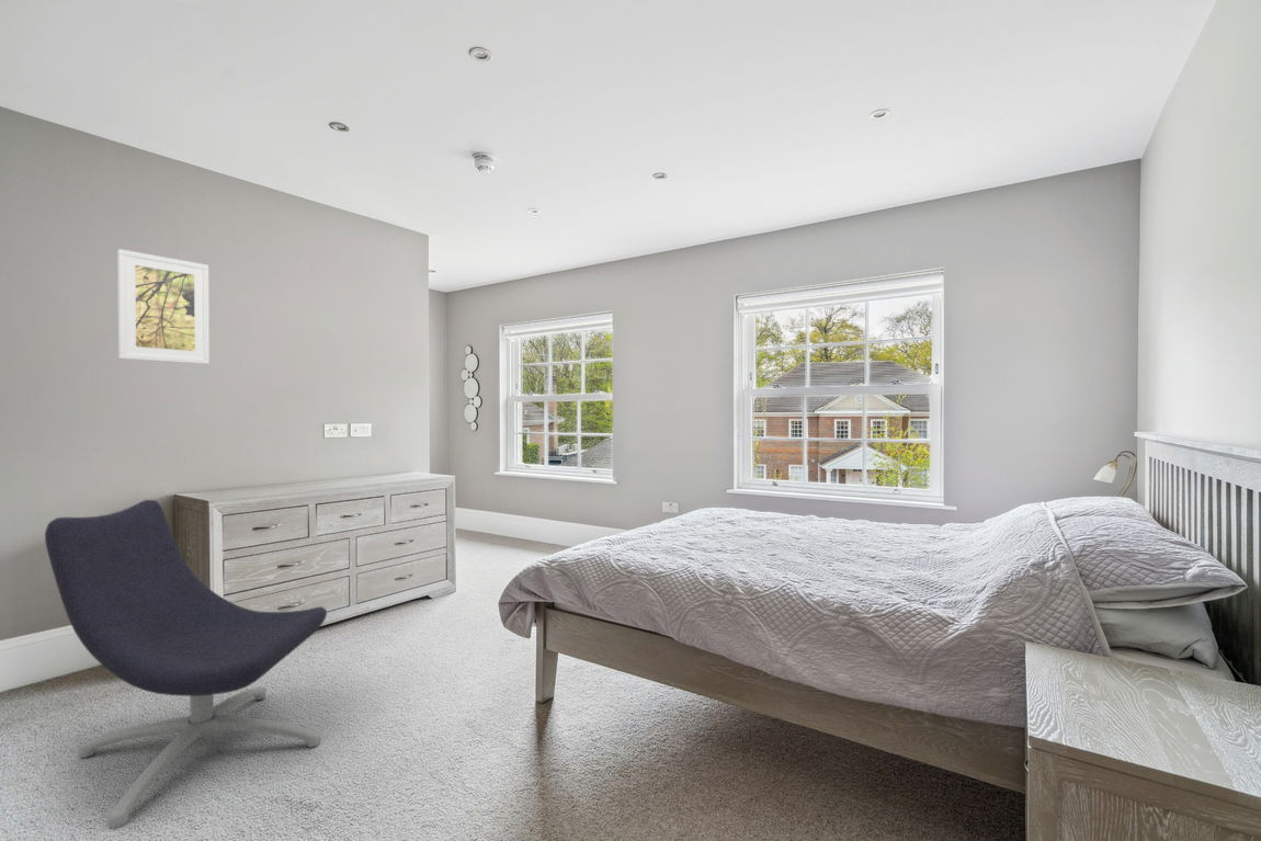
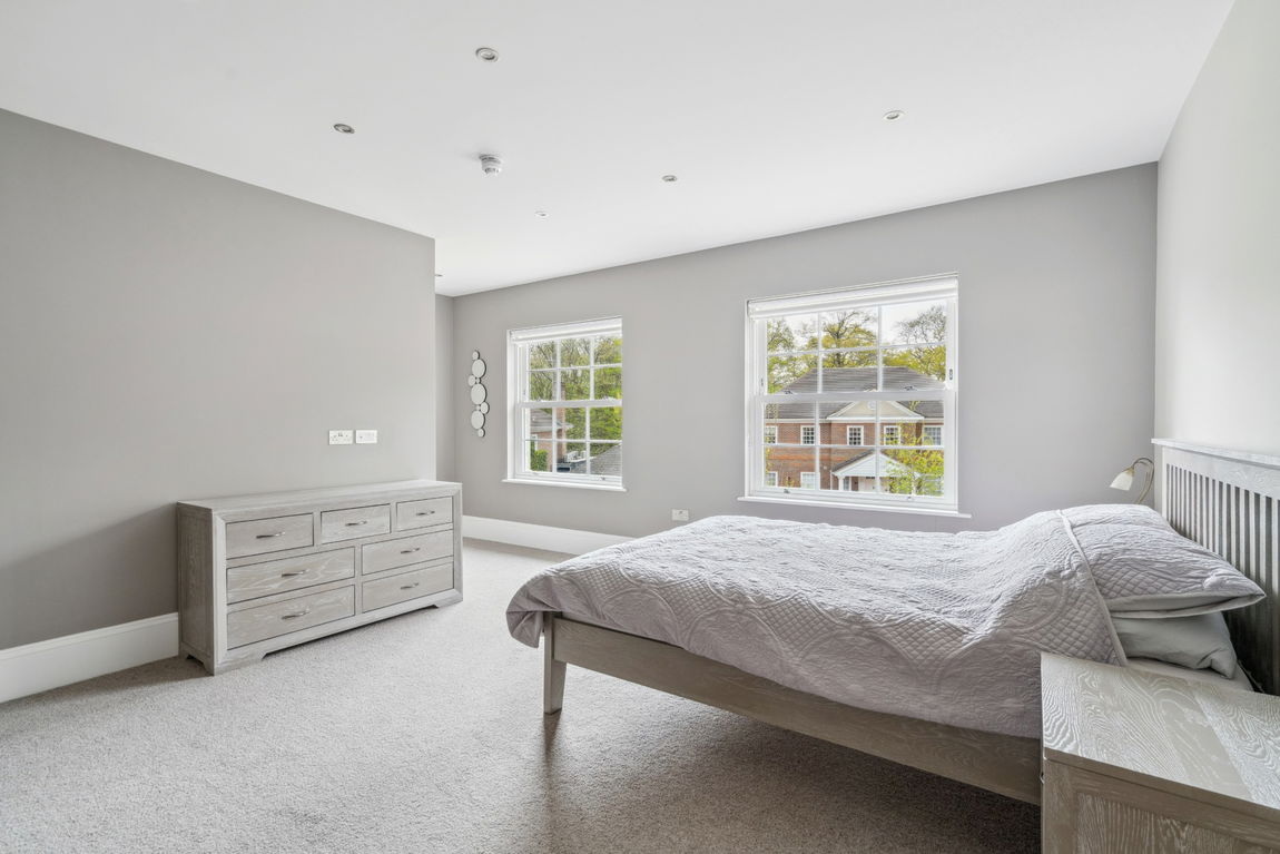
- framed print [116,248,211,365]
- lounge chair [44,499,328,830]
